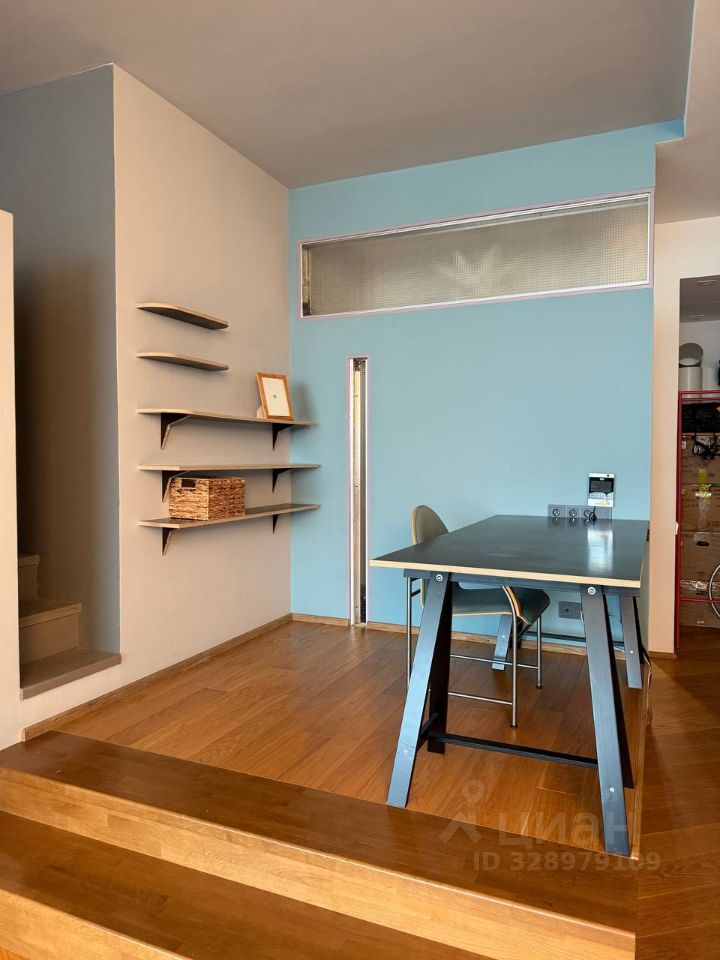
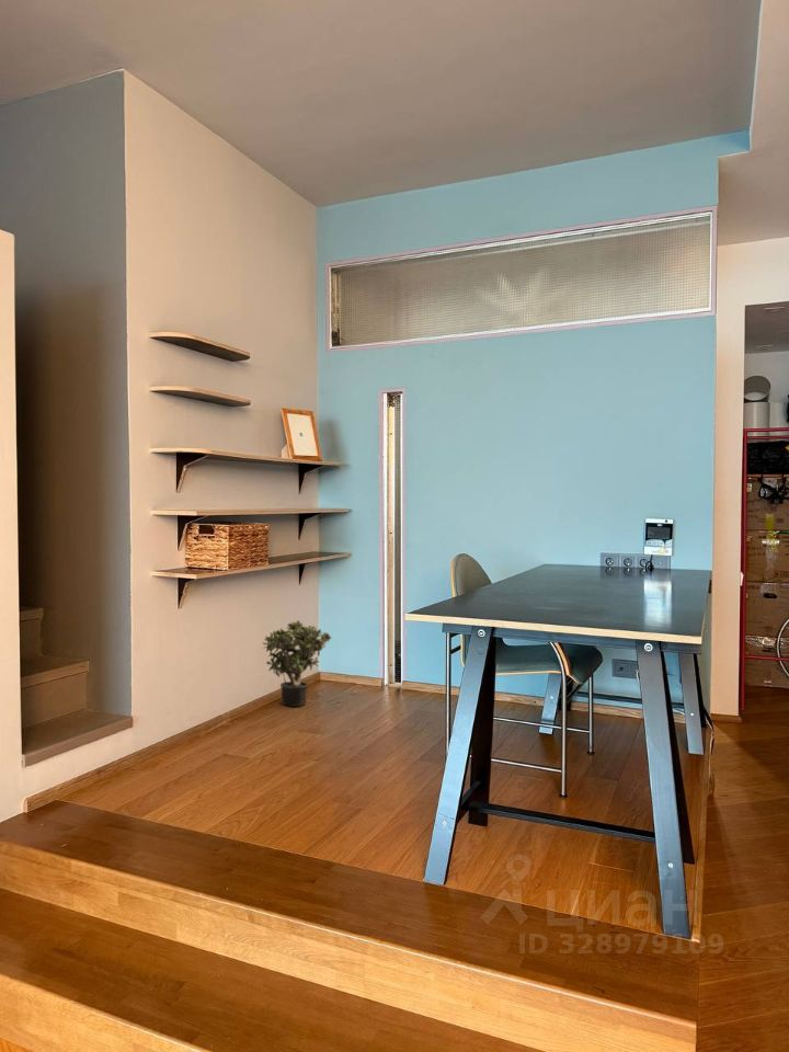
+ potted plant [261,619,332,708]
